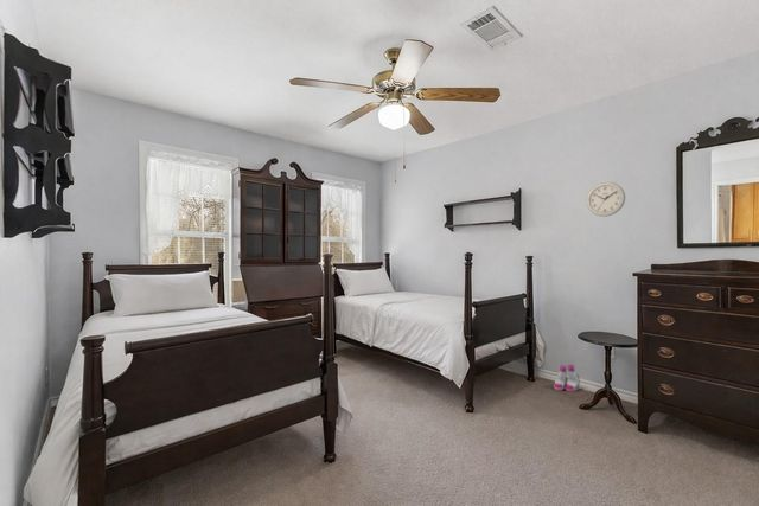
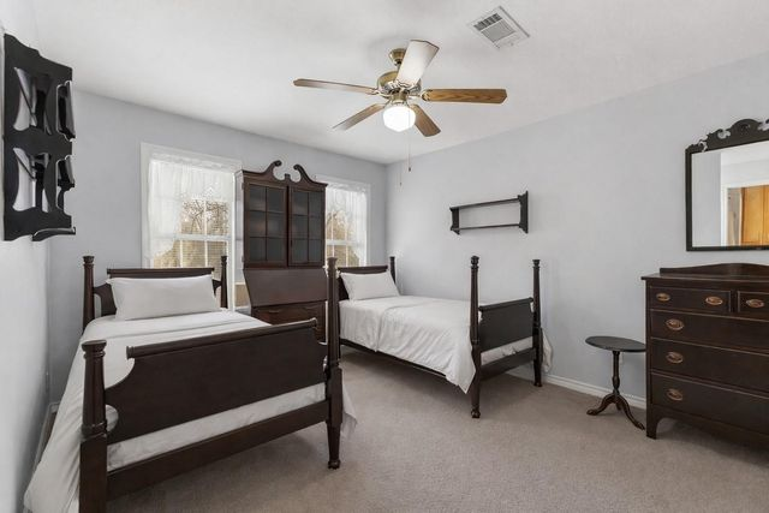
- wall clock [586,181,626,218]
- boots [553,364,581,393]
